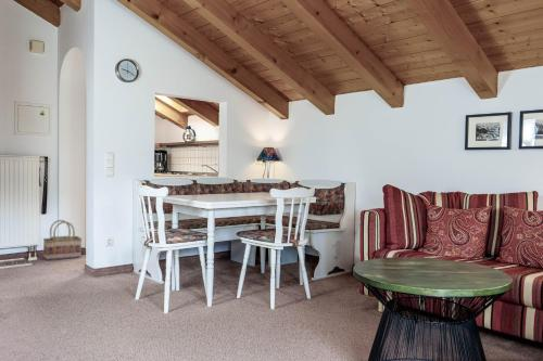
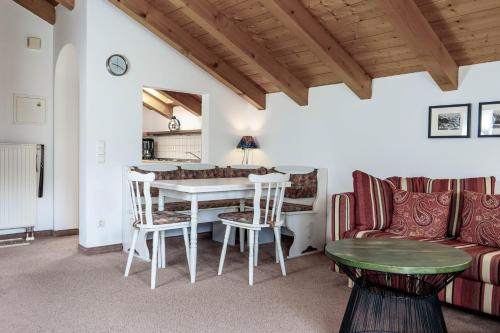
- basket [42,219,83,261]
